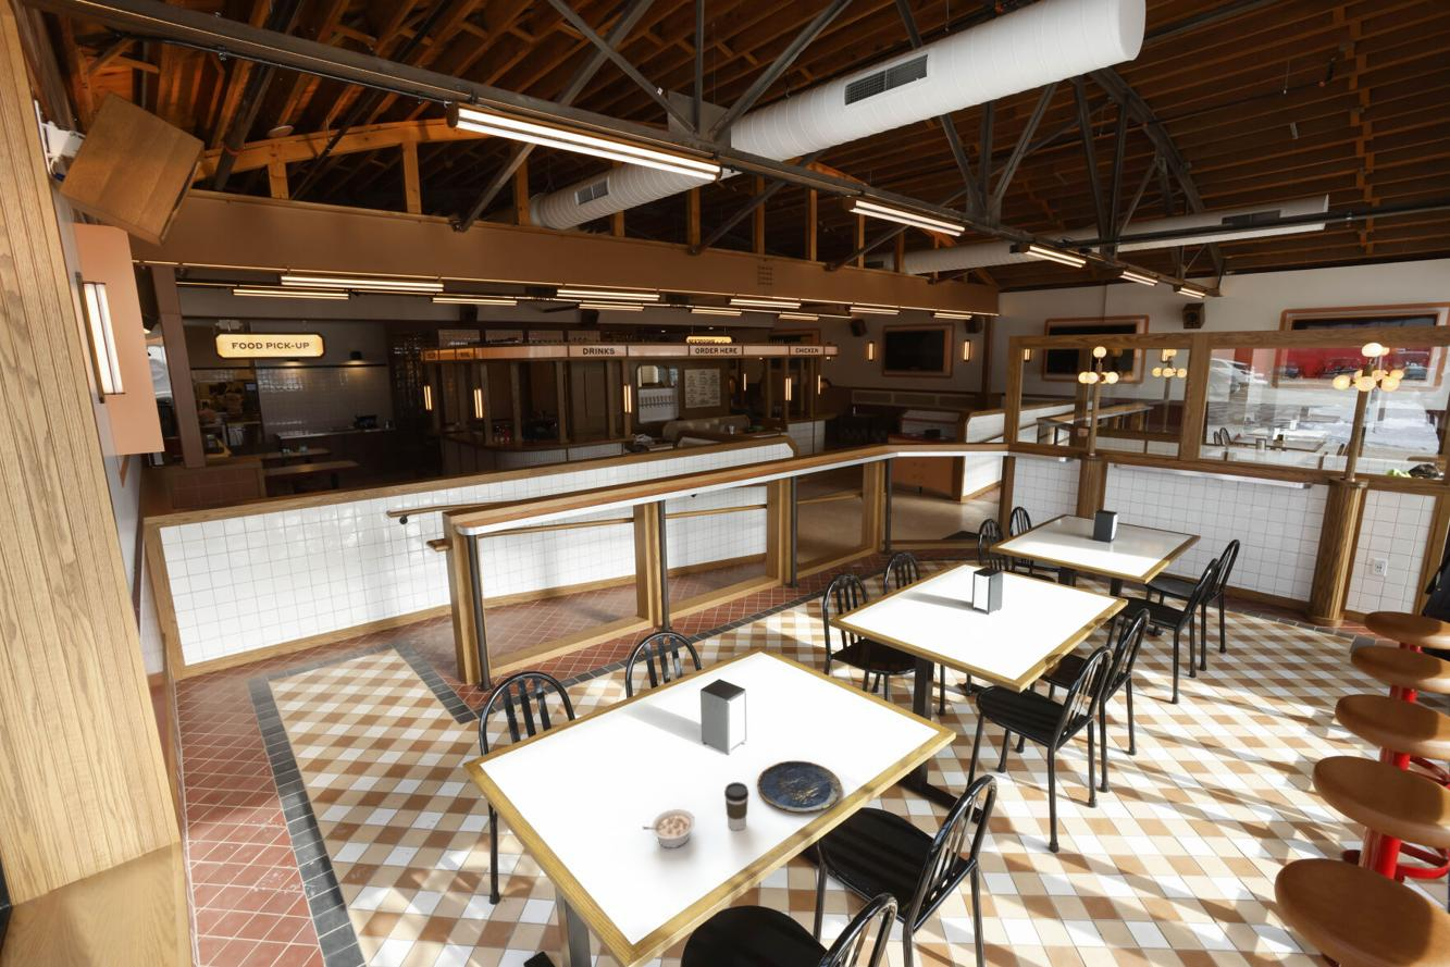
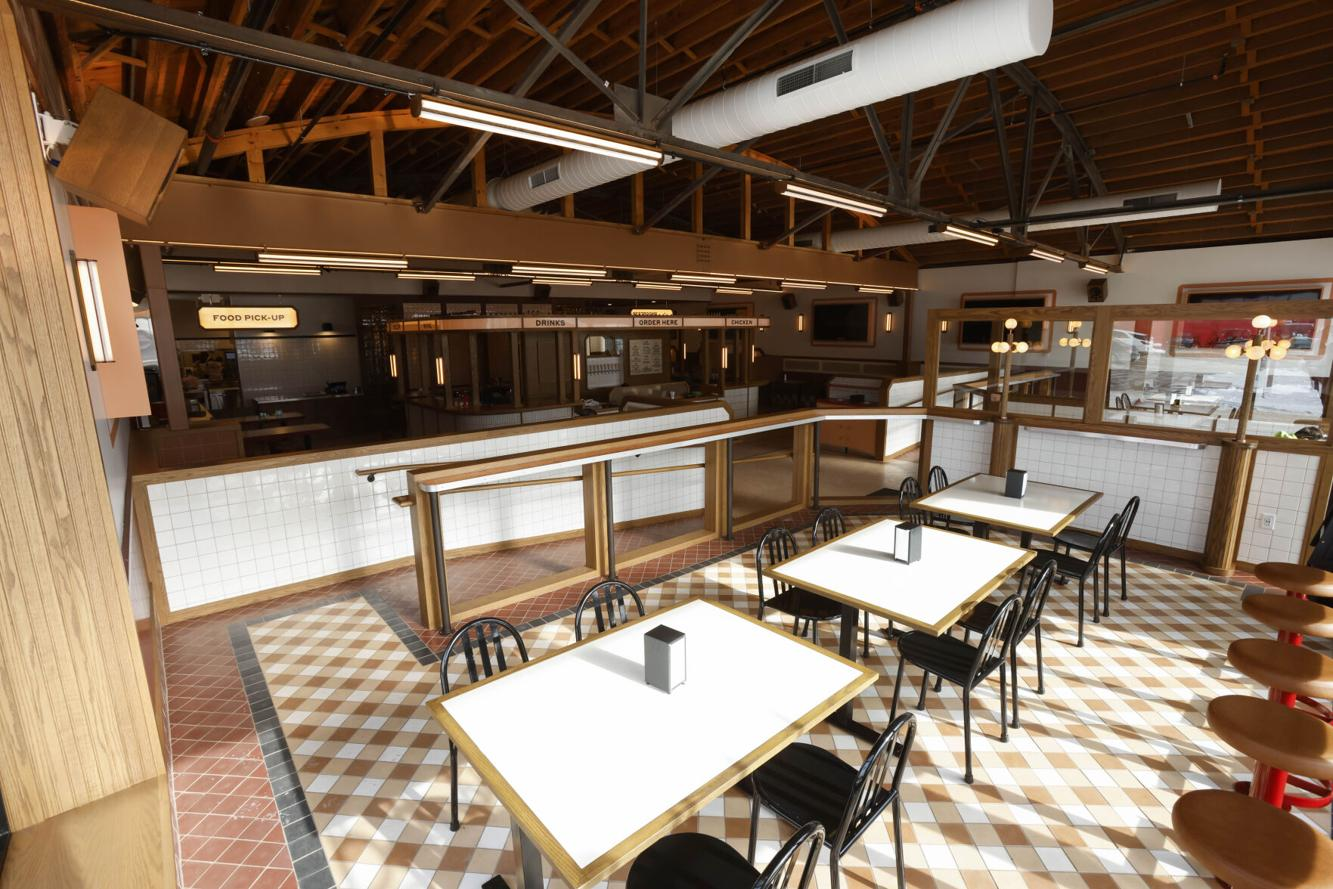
- plate [756,759,842,814]
- coffee cup [723,781,749,831]
- legume [642,808,696,850]
